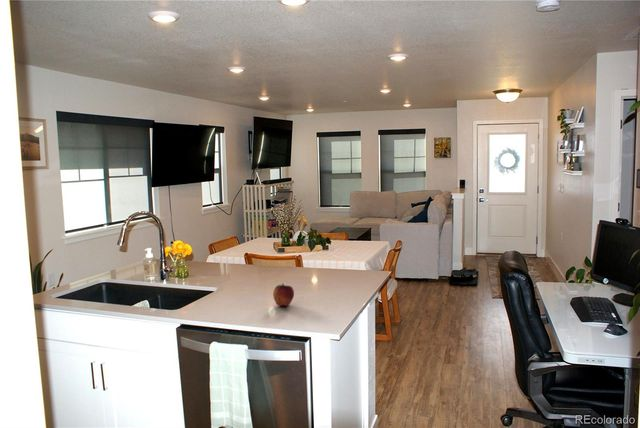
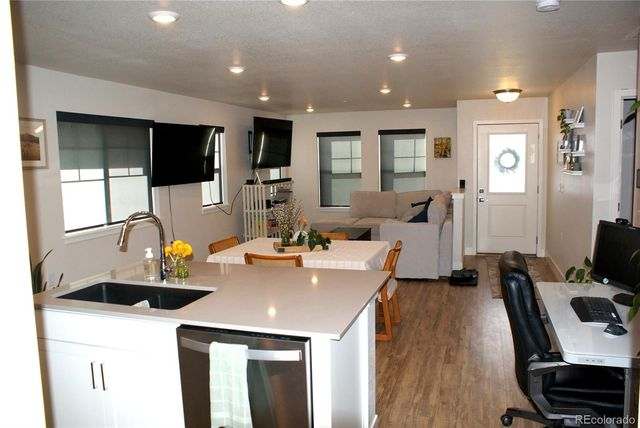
- fruit [272,282,295,307]
